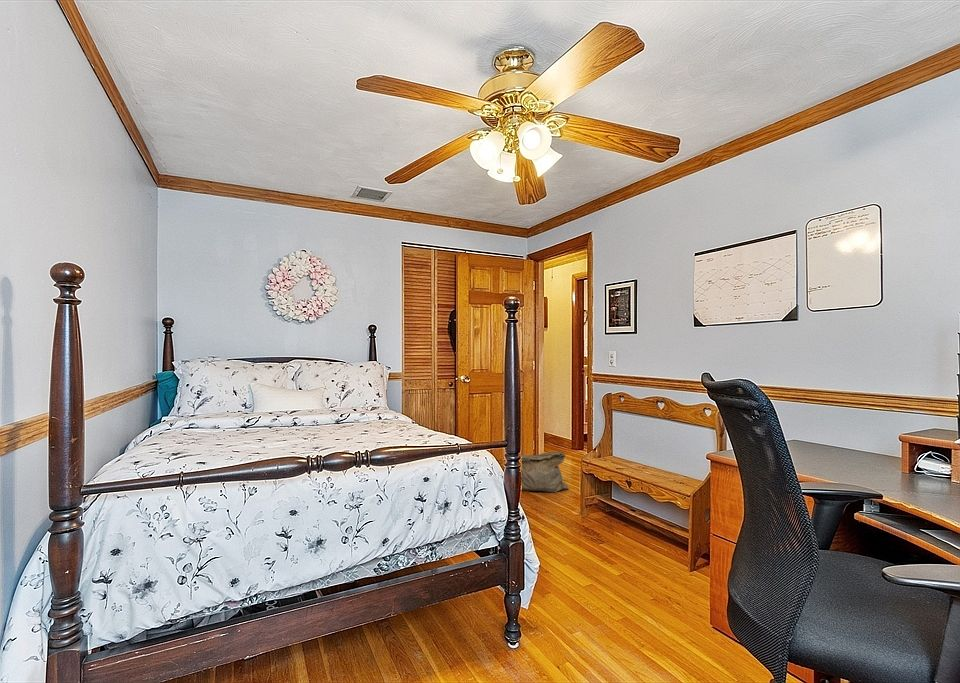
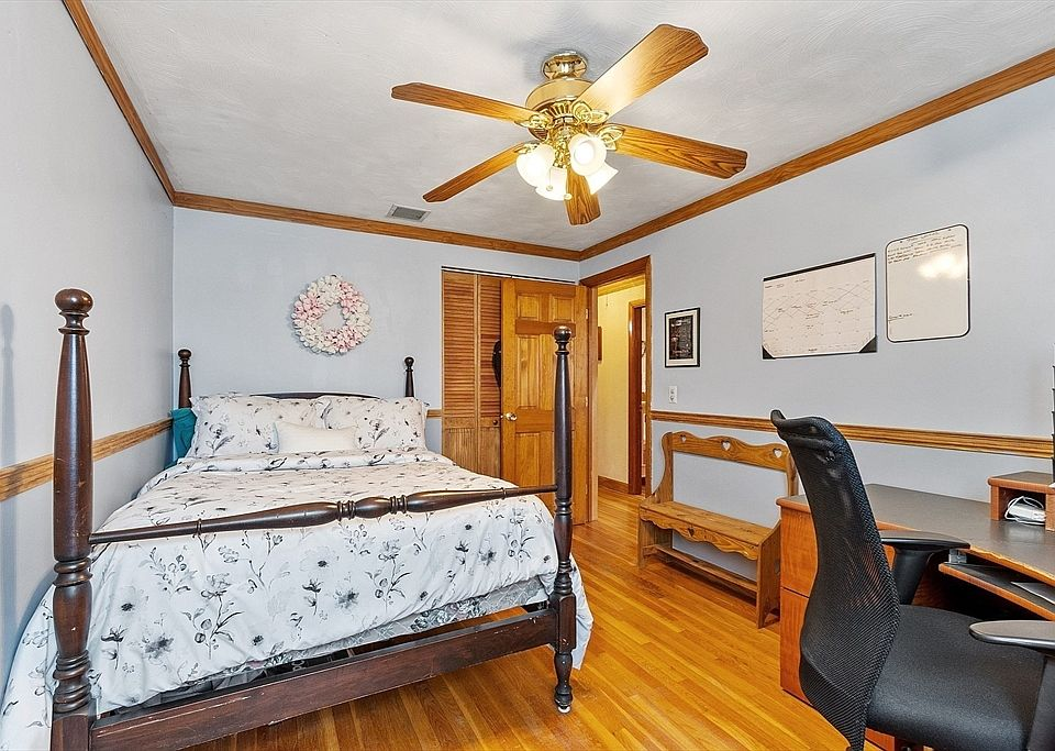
- bag [521,451,570,493]
